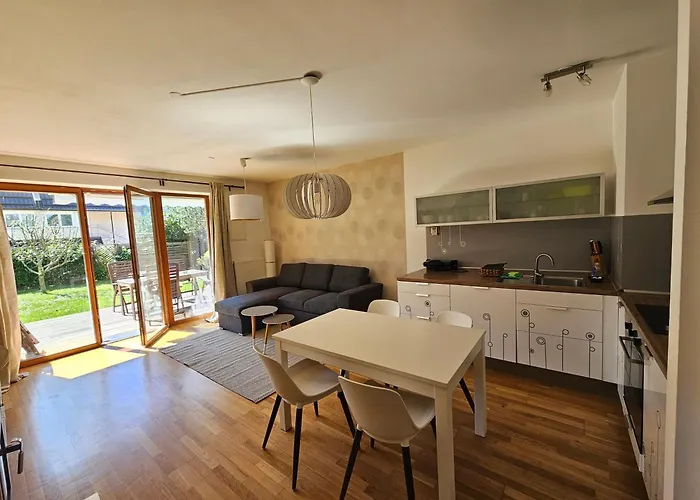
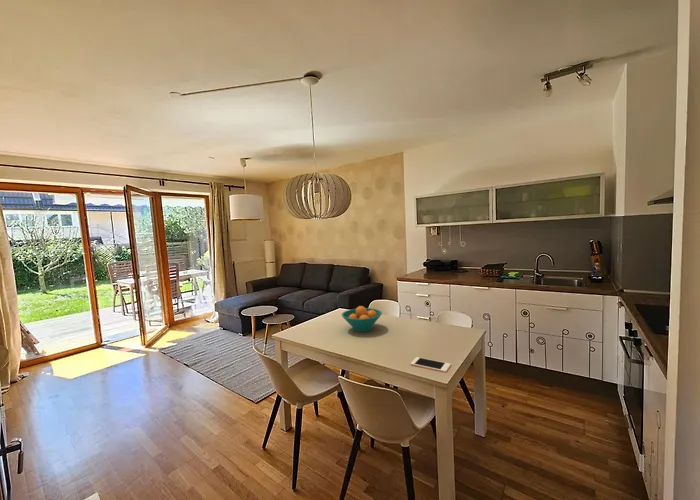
+ cell phone [410,356,452,374]
+ fruit bowl [341,305,383,333]
